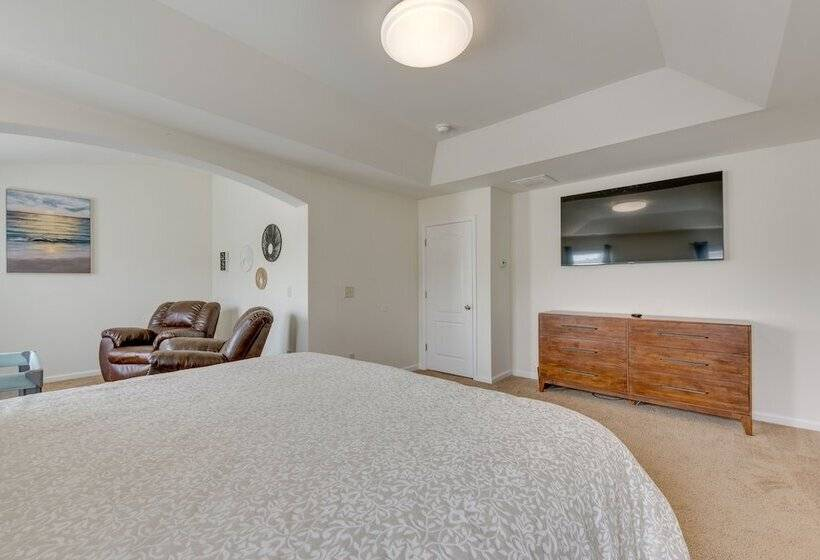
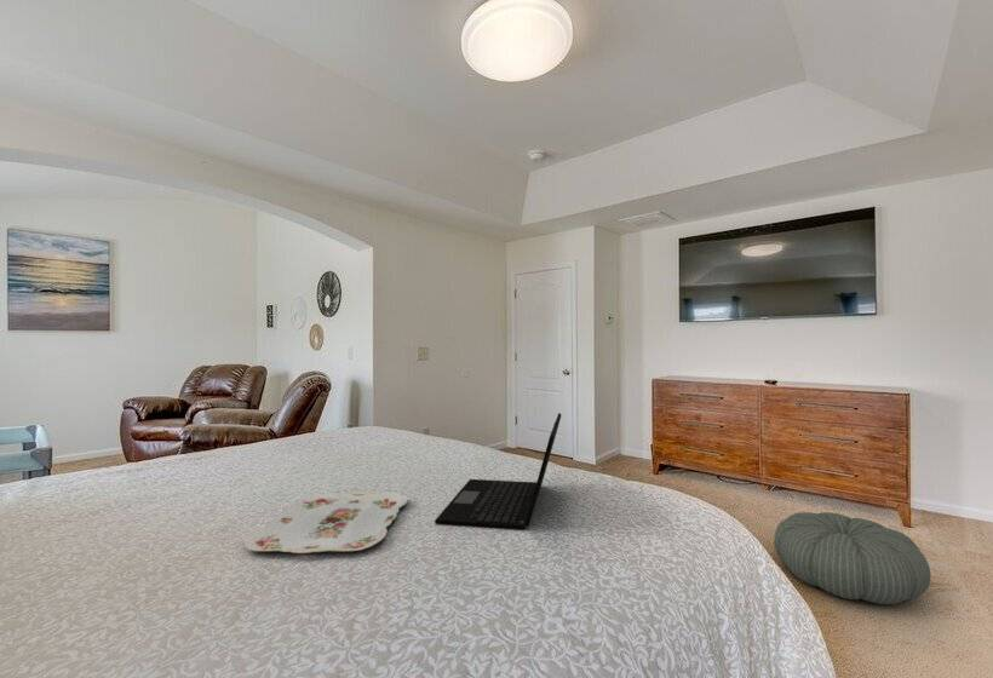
+ pouf [773,511,932,605]
+ serving tray [243,490,409,555]
+ laptop [434,412,562,530]
